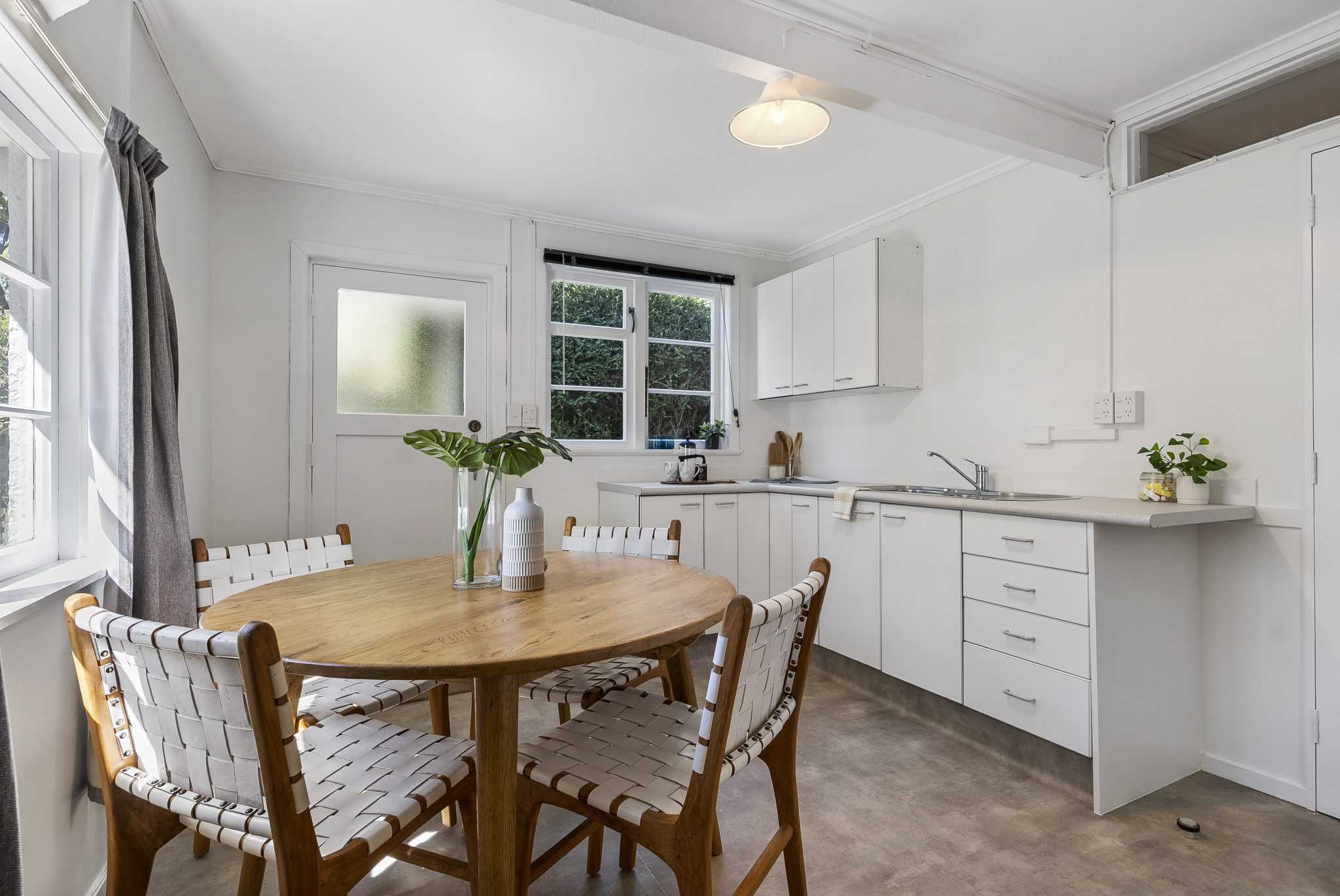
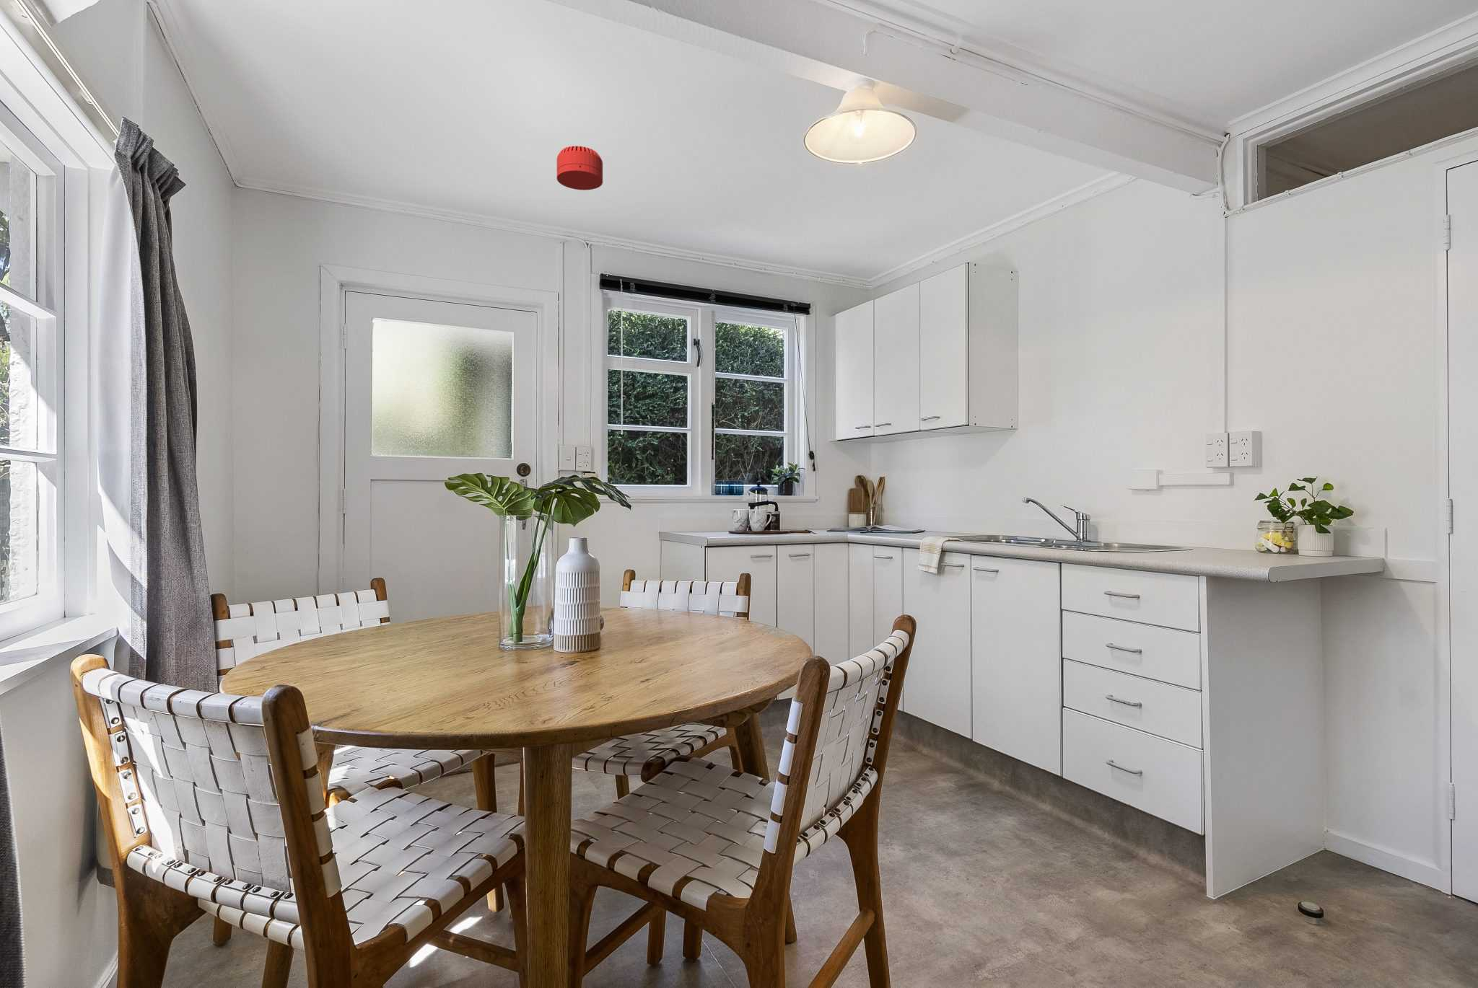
+ smoke detector [556,144,603,191]
